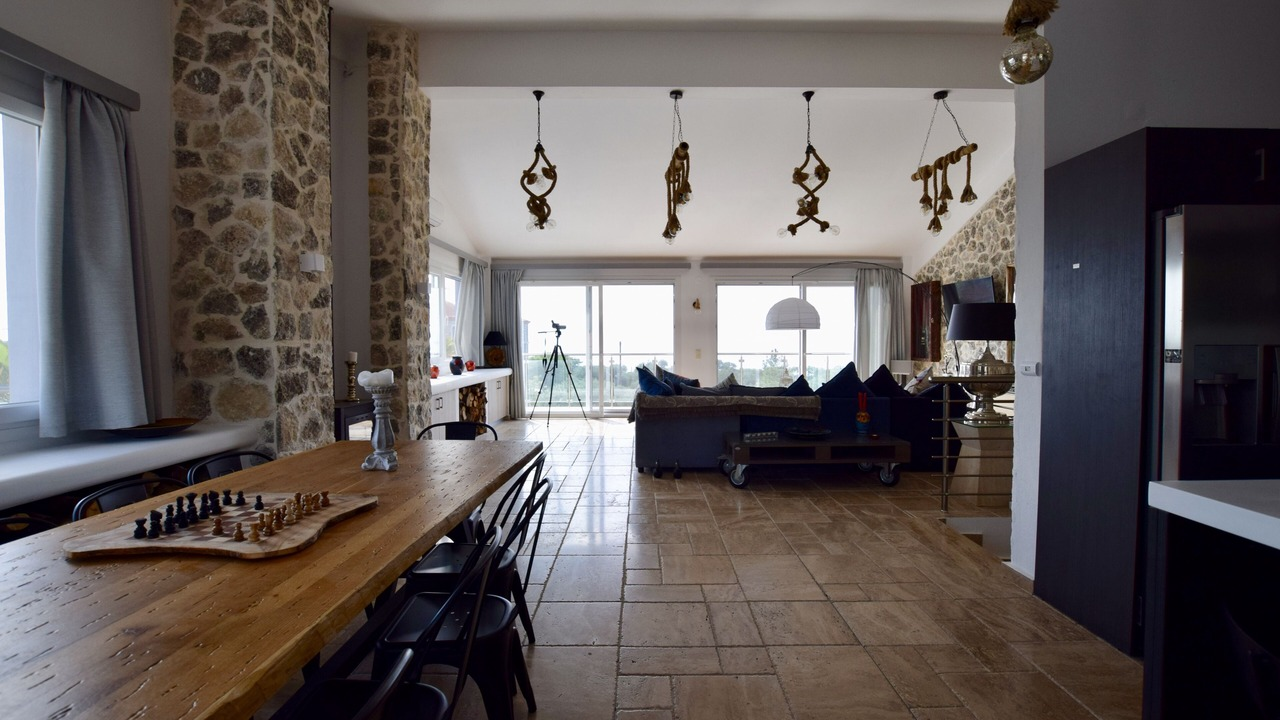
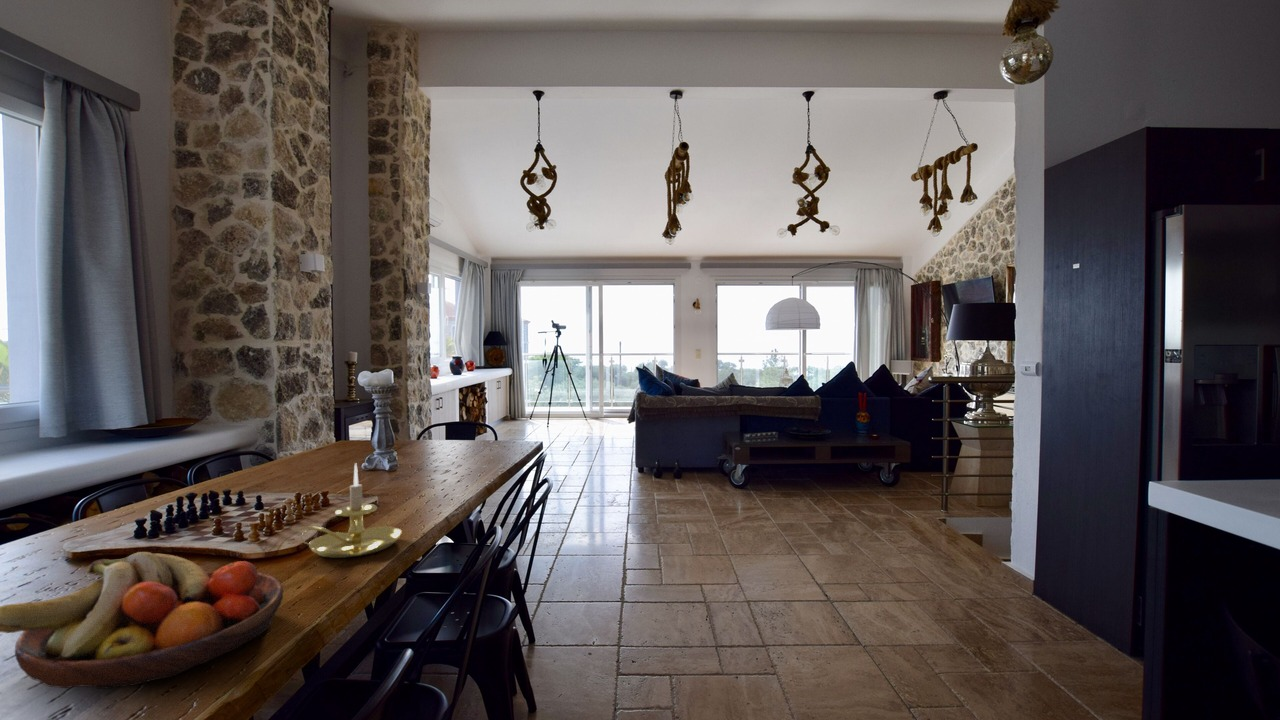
+ fruit bowl [0,551,285,690]
+ candle holder [291,462,403,559]
